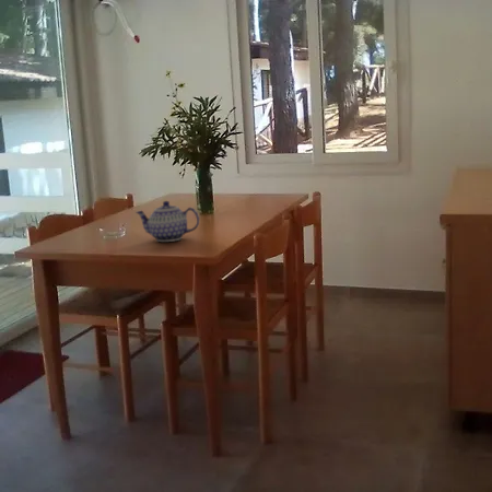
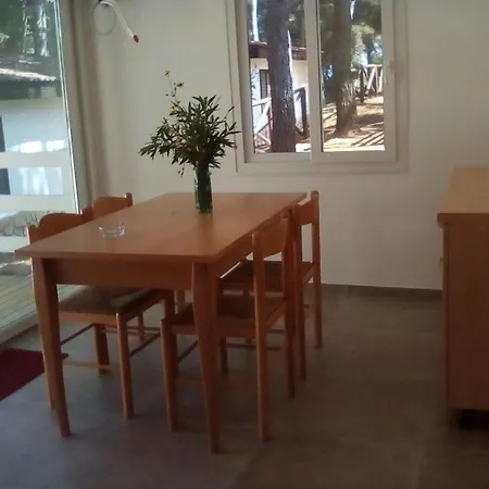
- teapot [134,200,200,243]
